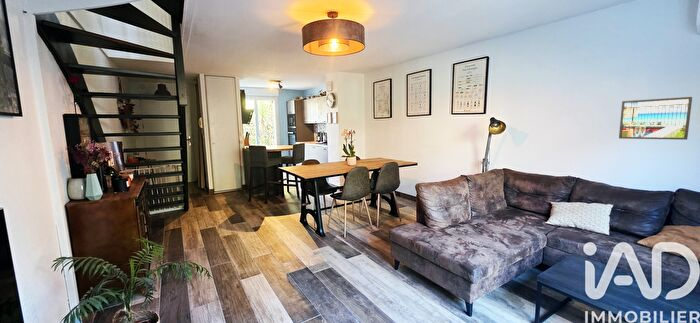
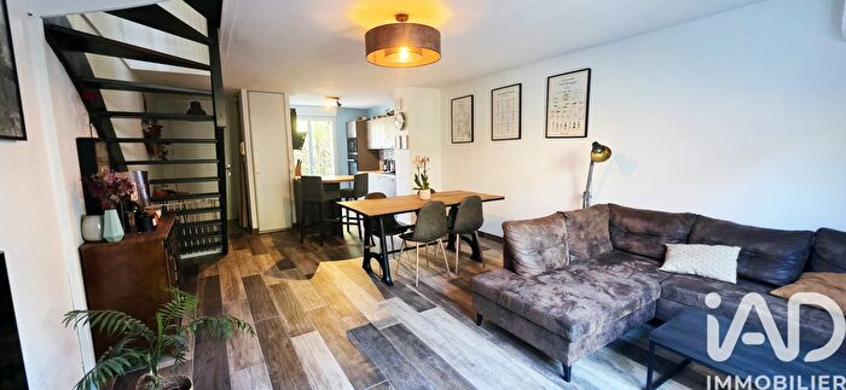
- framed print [618,96,693,141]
